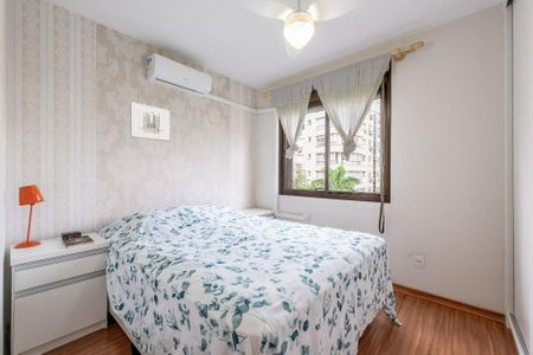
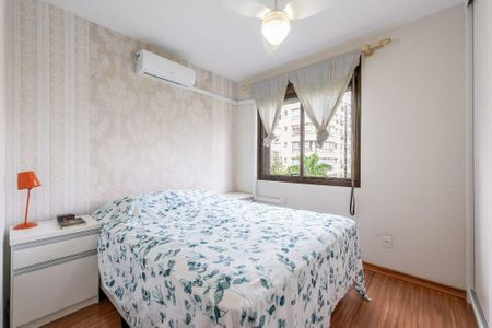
- wall art [129,101,171,142]
